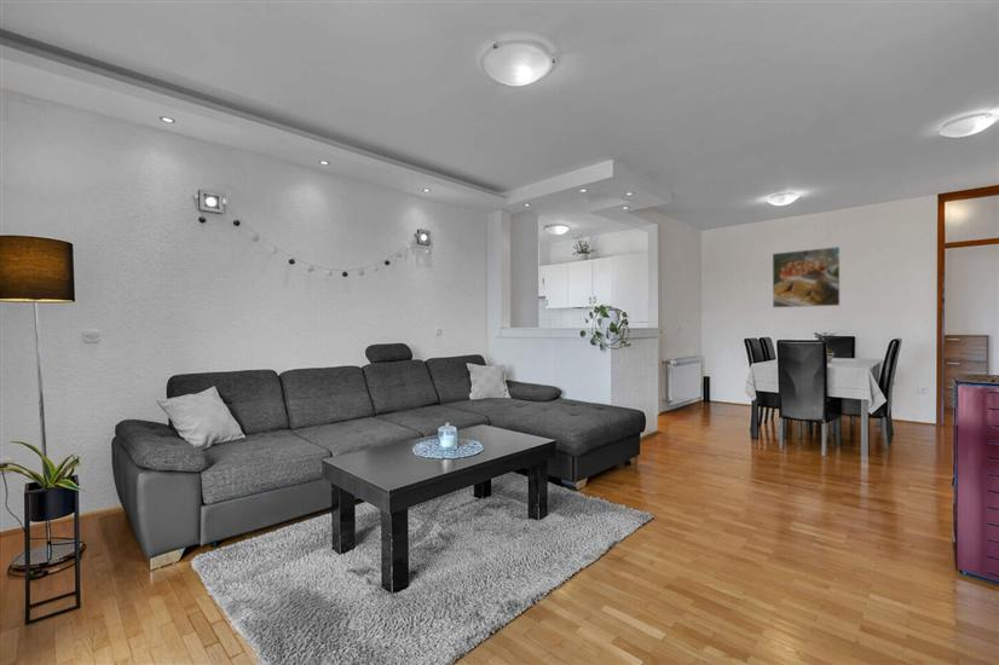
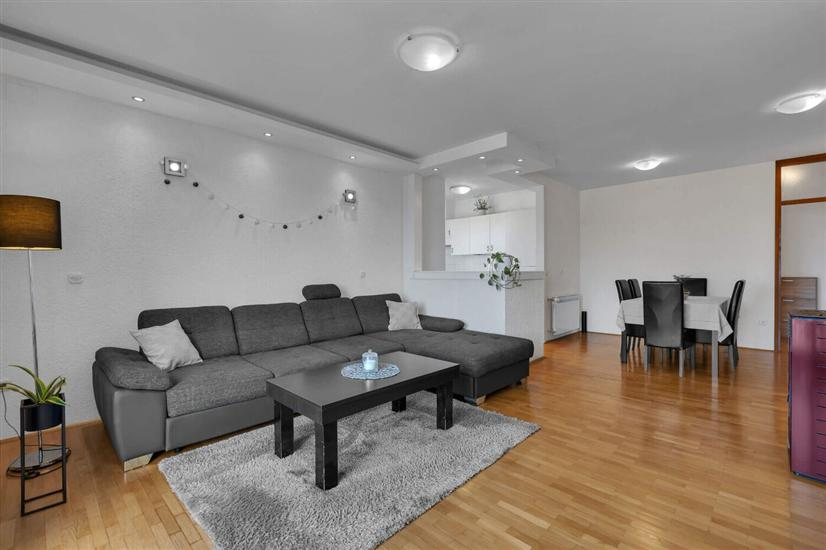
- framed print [772,245,841,308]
